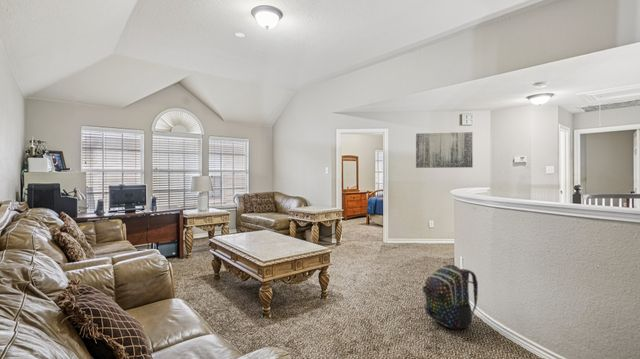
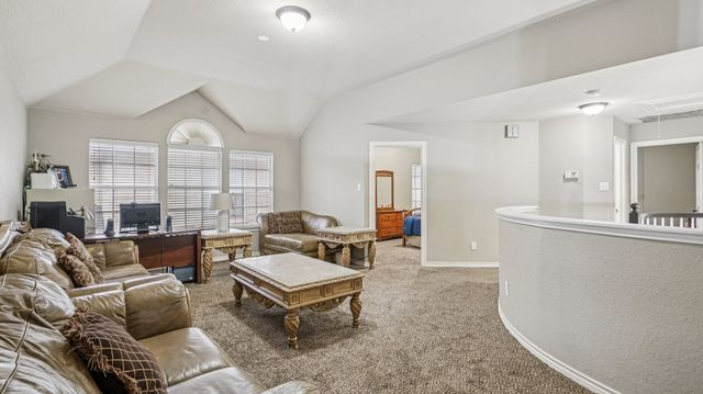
- backpack [422,264,479,330]
- wall art [415,131,474,169]
